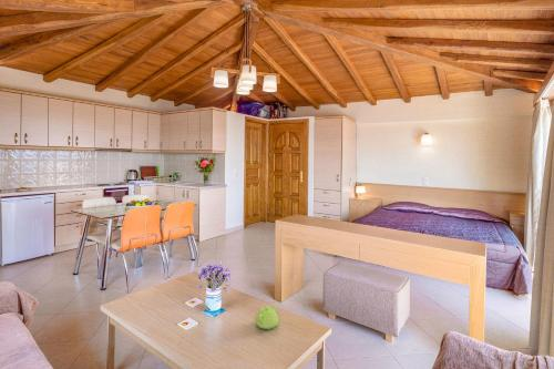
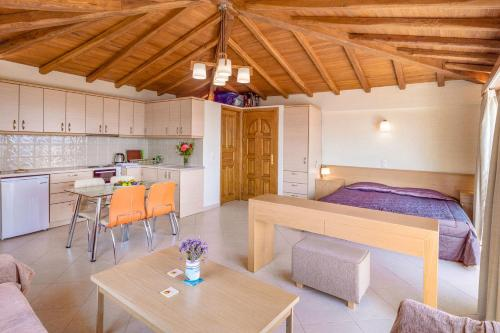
- teapot [255,304,279,330]
